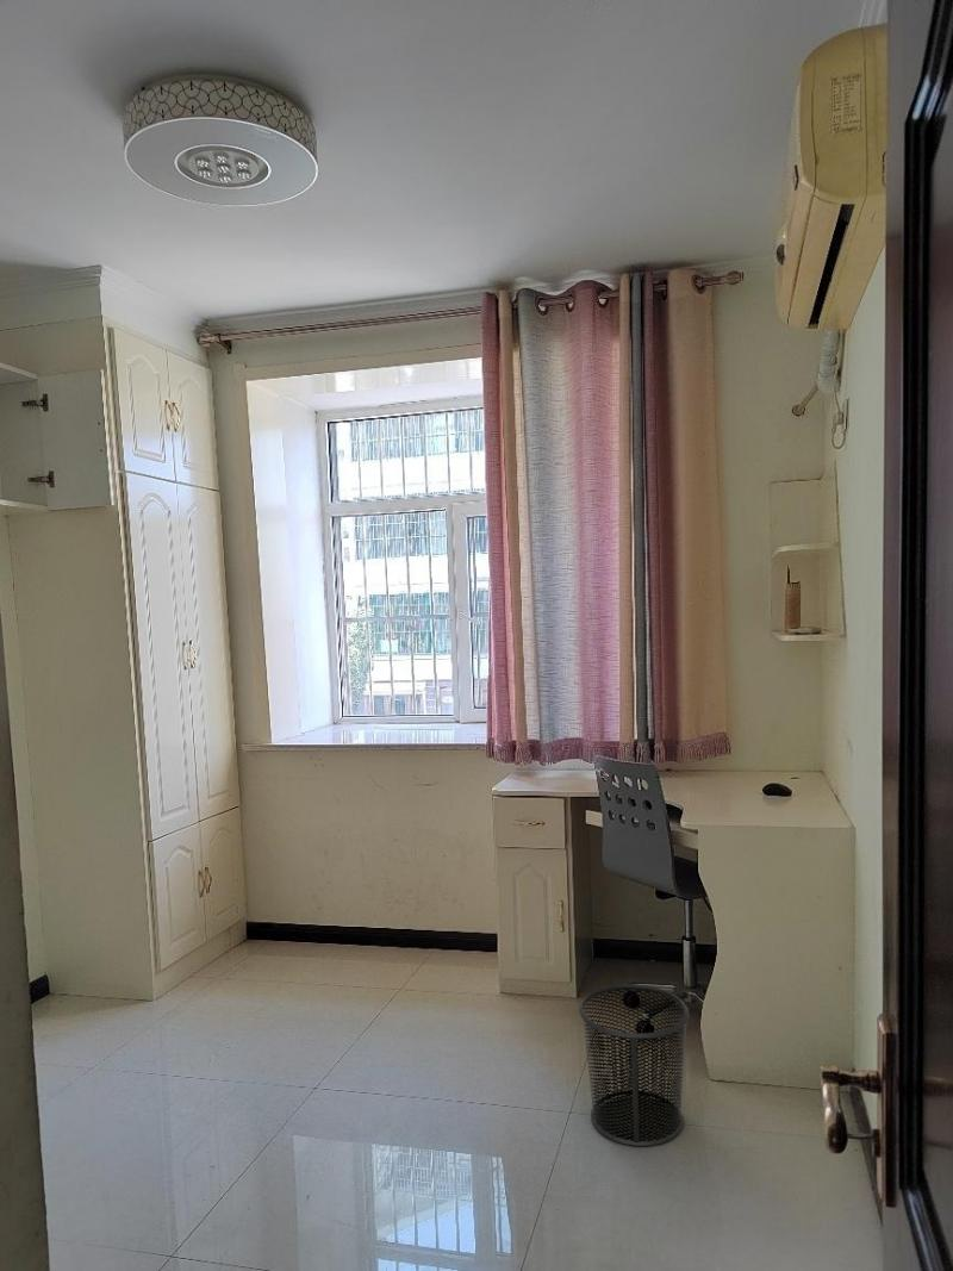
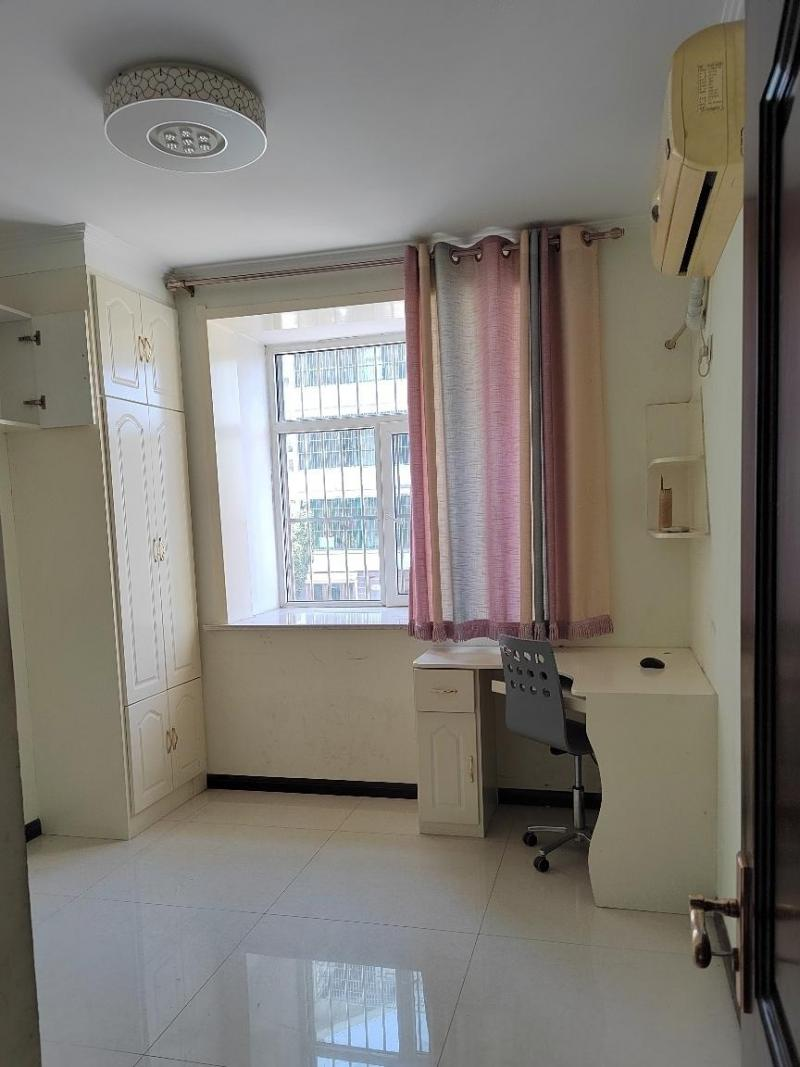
- waste bin [578,983,691,1147]
